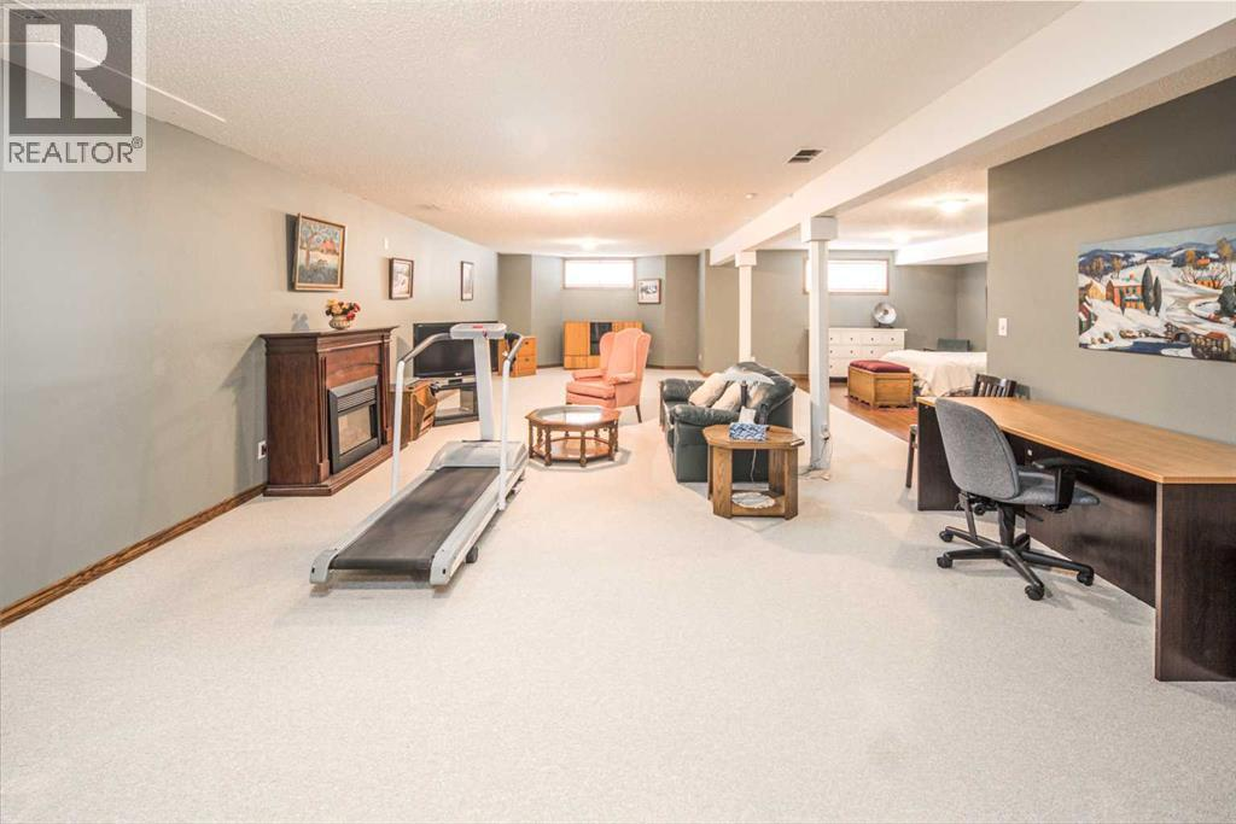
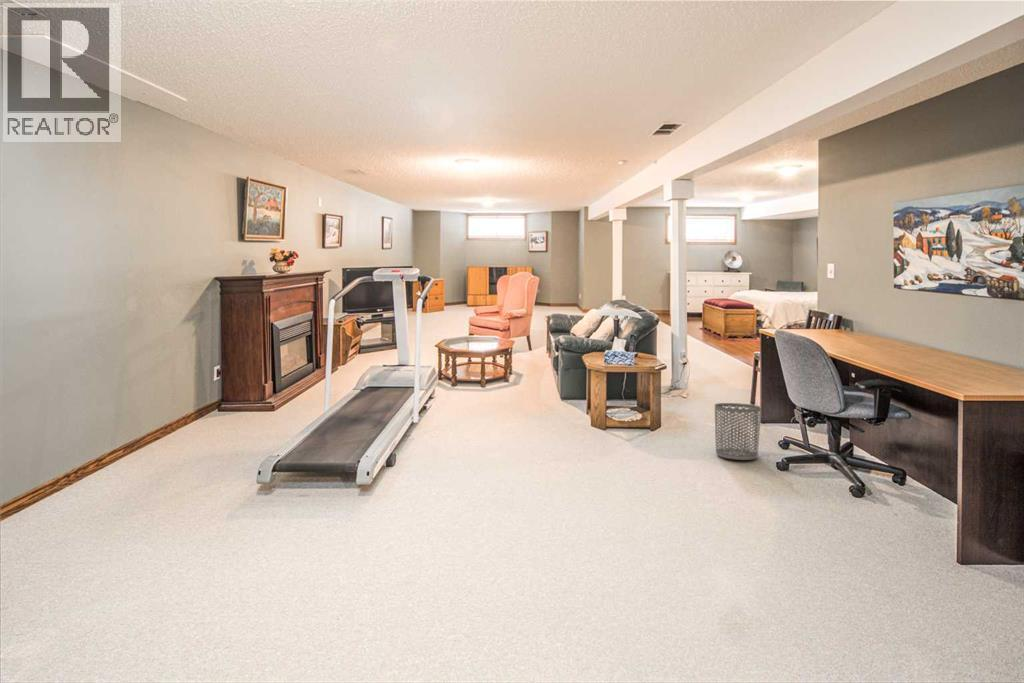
+ waste bin [714,402,762,461]
